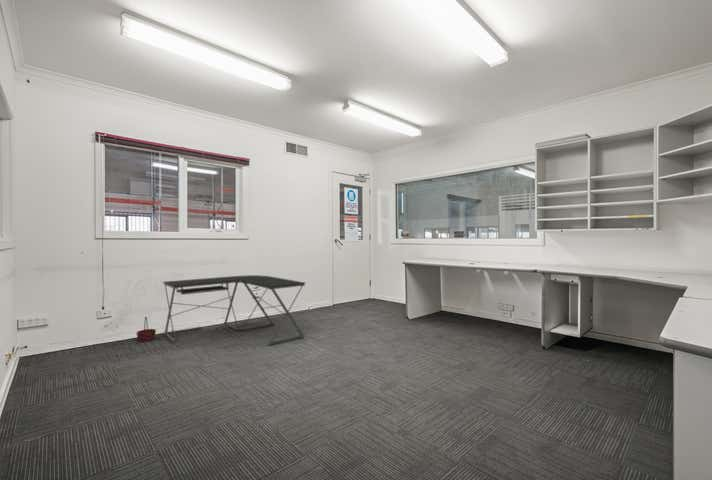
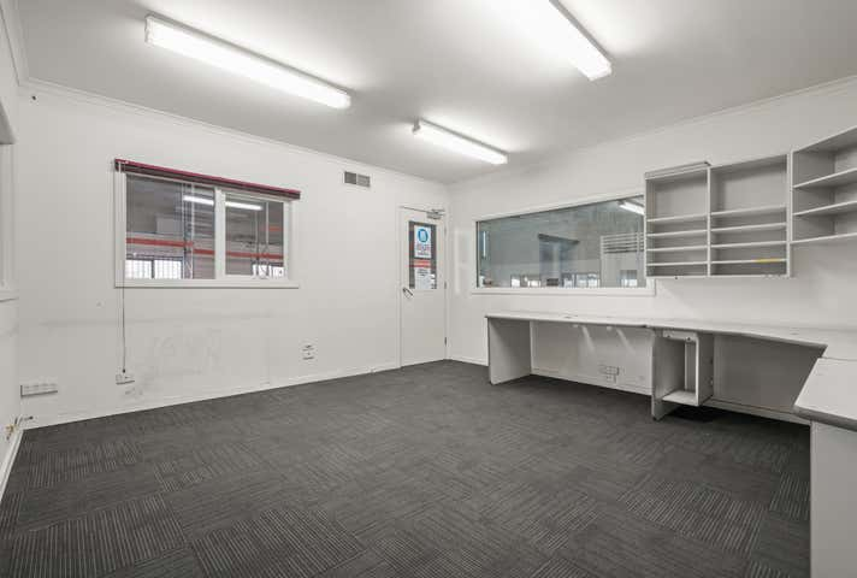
- basket [135,316,157,342]
- desk [162,274,306,346]
